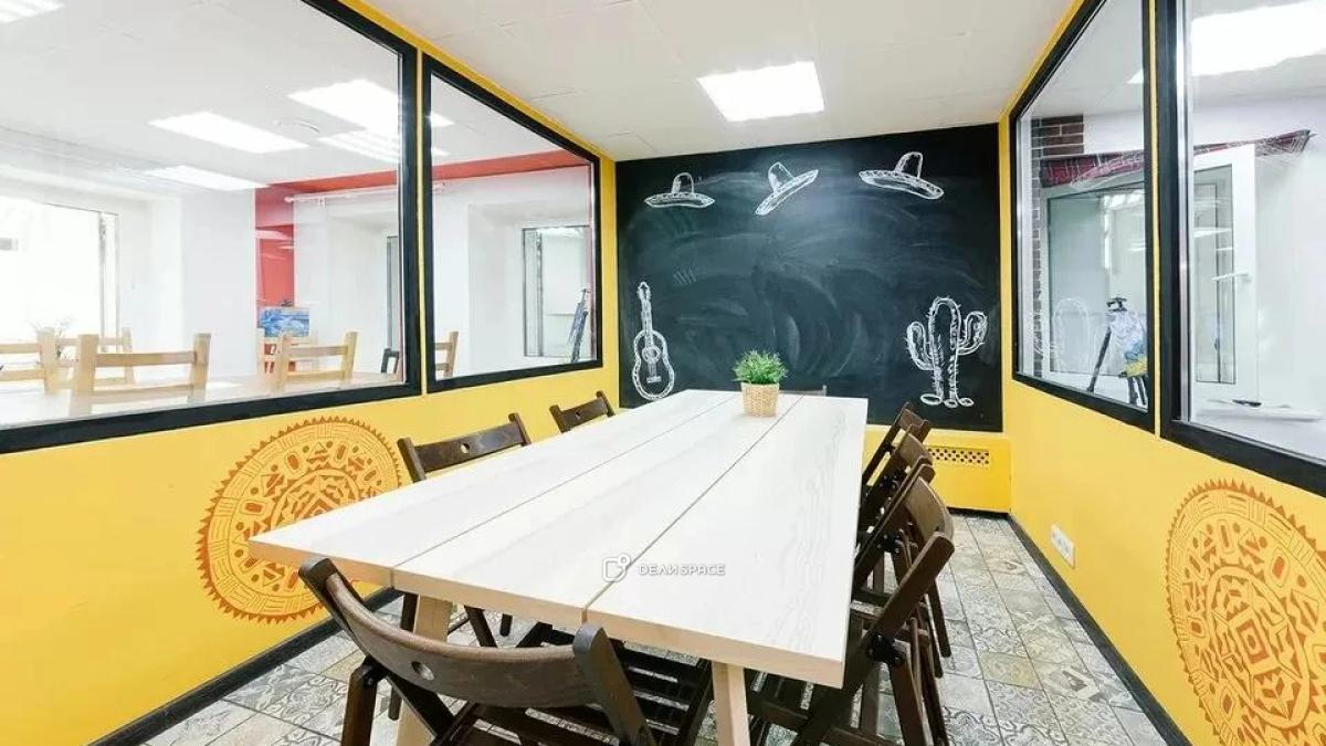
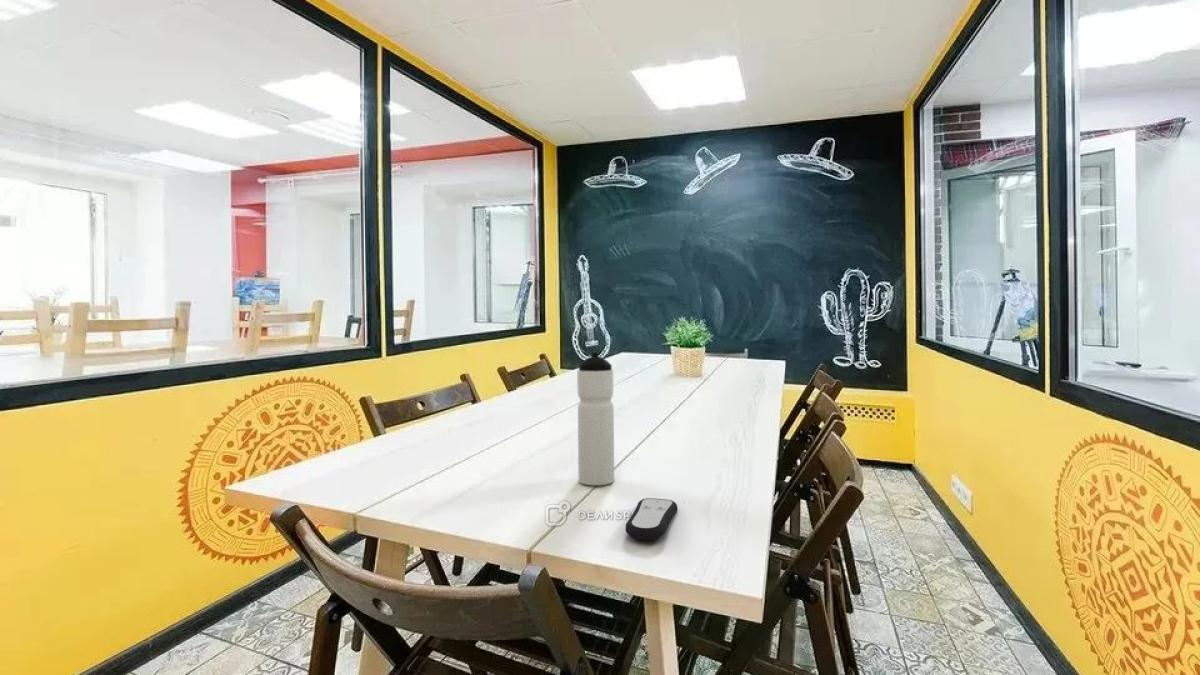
+ water bottle [576,351,615,486]
+ remote control [624,497,679,541]
